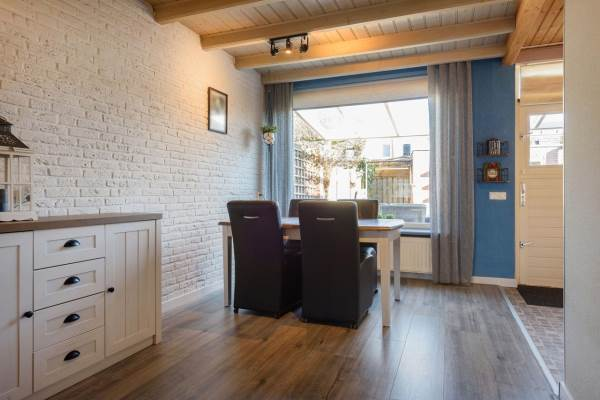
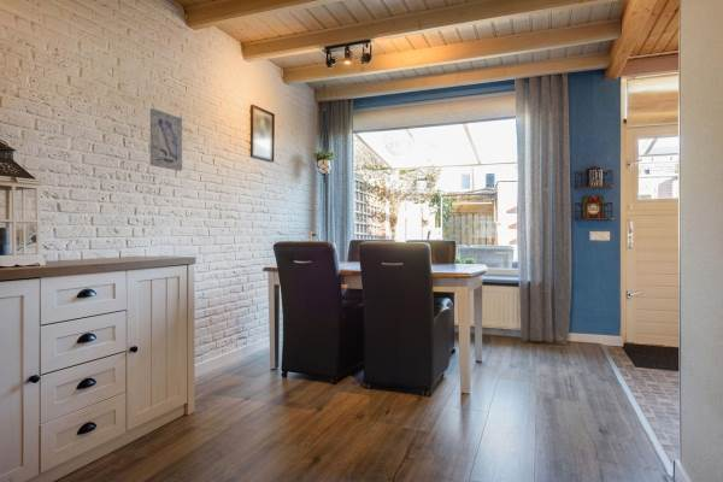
+ wall art [149,107,183,172]
